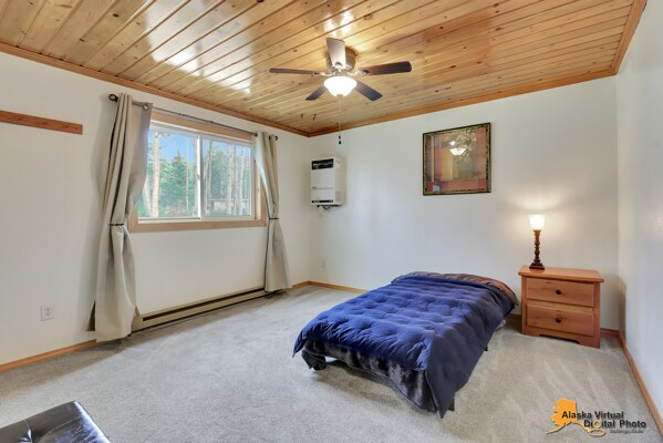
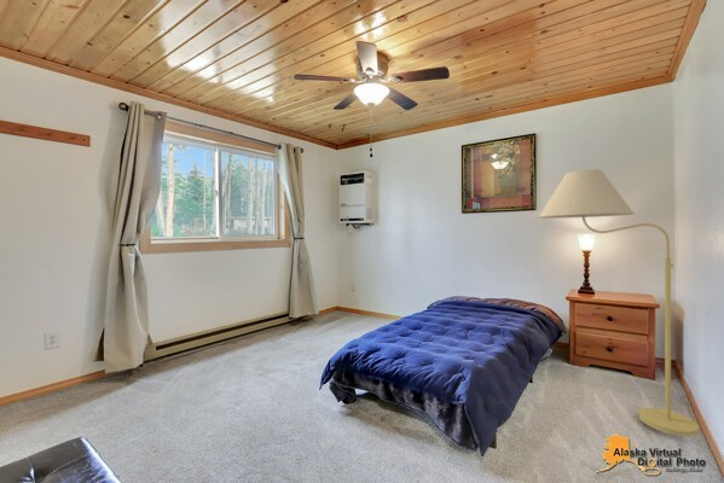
+ floor lamp [538,169,700,437]
